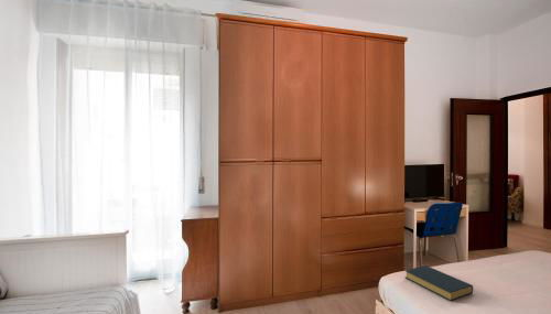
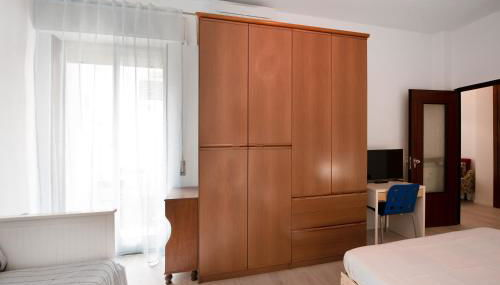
- hardback book [404,264,474,302]
